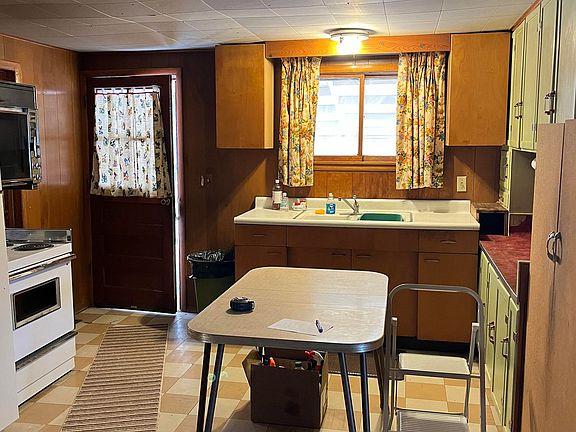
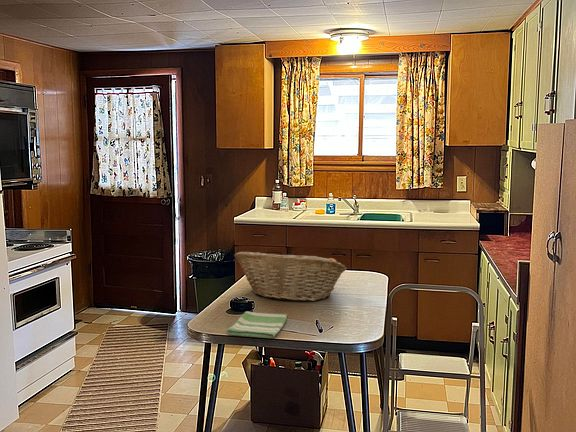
+ dish towel [225,310,288,339]
+ fruit basket [233,250,348,302]
